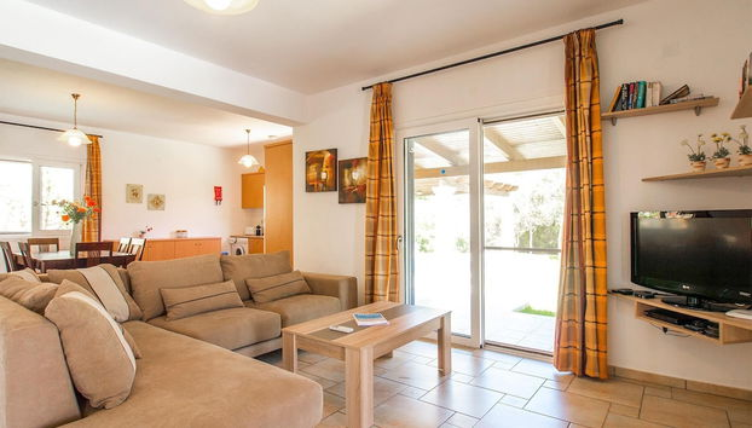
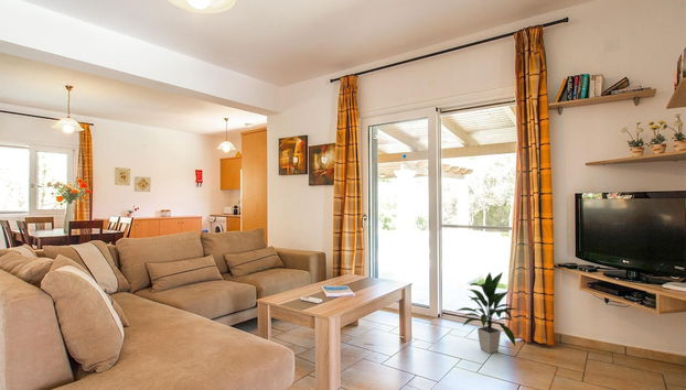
+ indoor plant [457,271,519,355]
